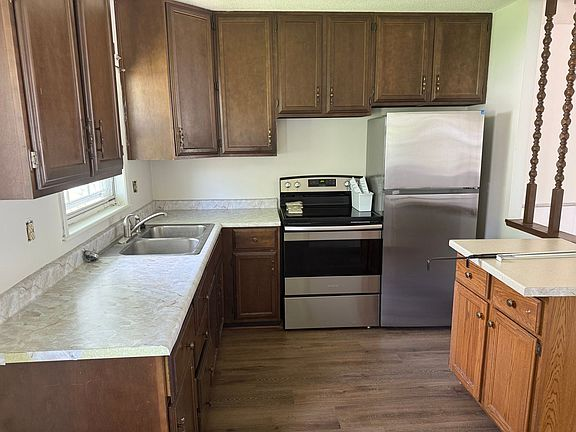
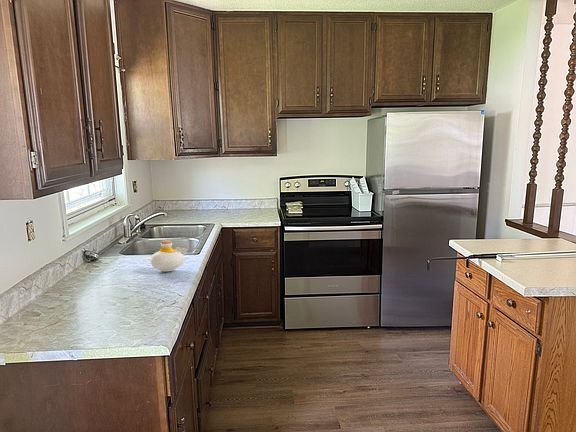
+ bottle [150,239,189,273]
